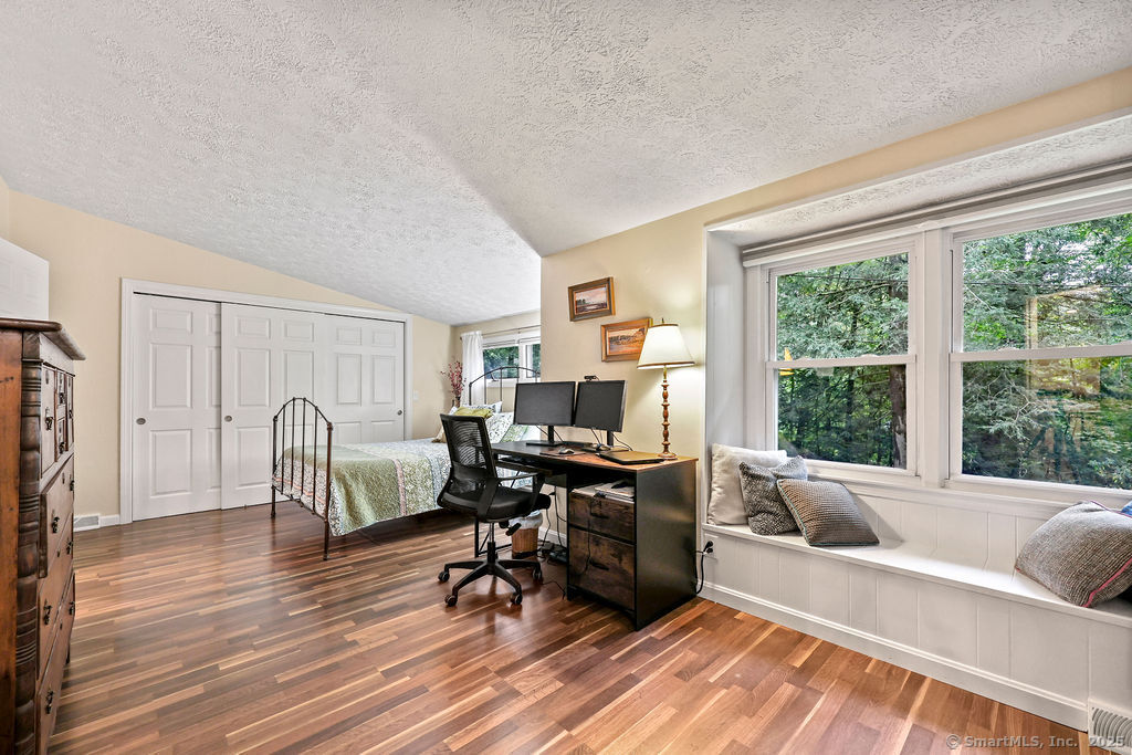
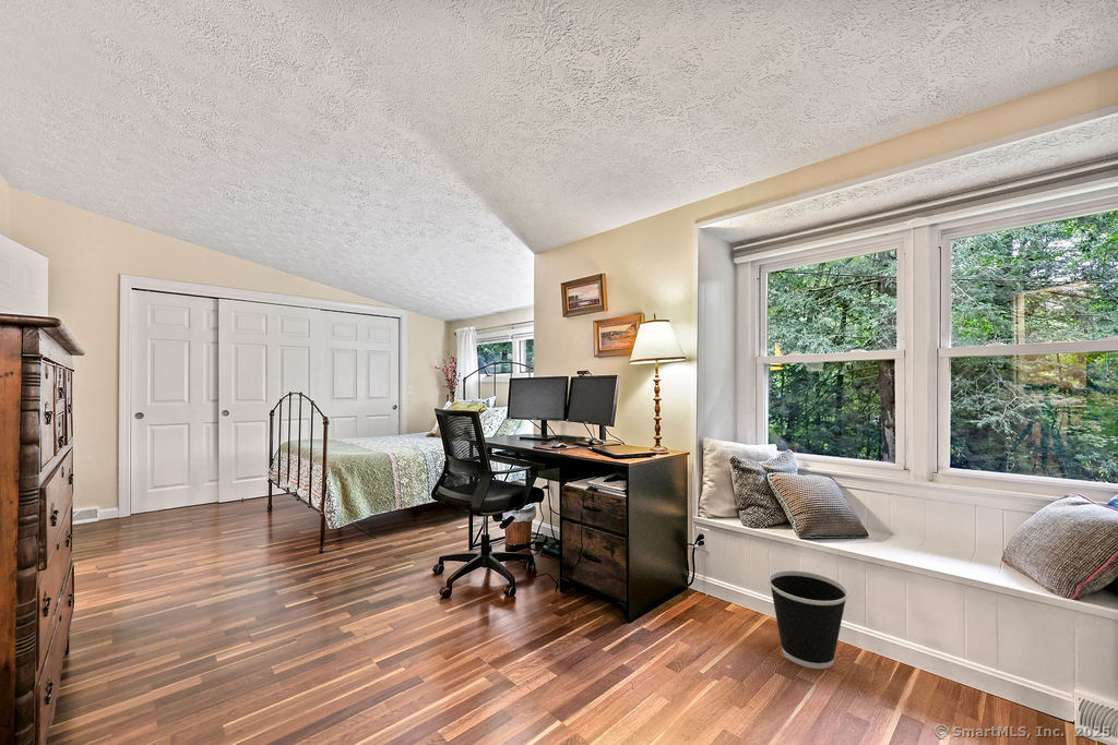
+ wastebasket [768,569,849,670]
